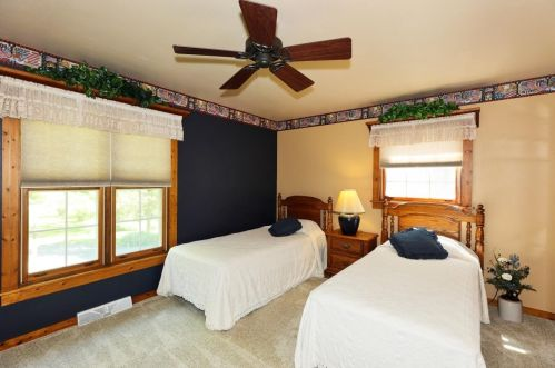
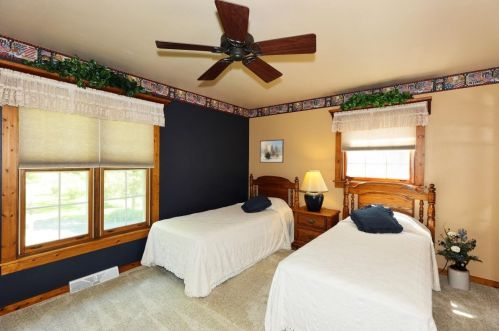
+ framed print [259,138,285,164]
